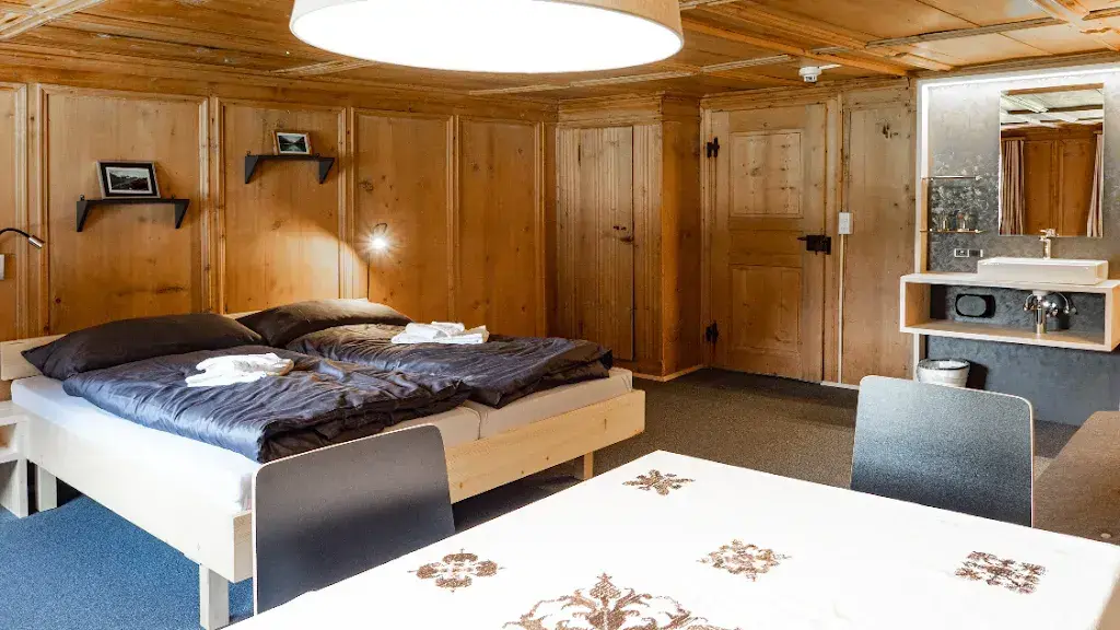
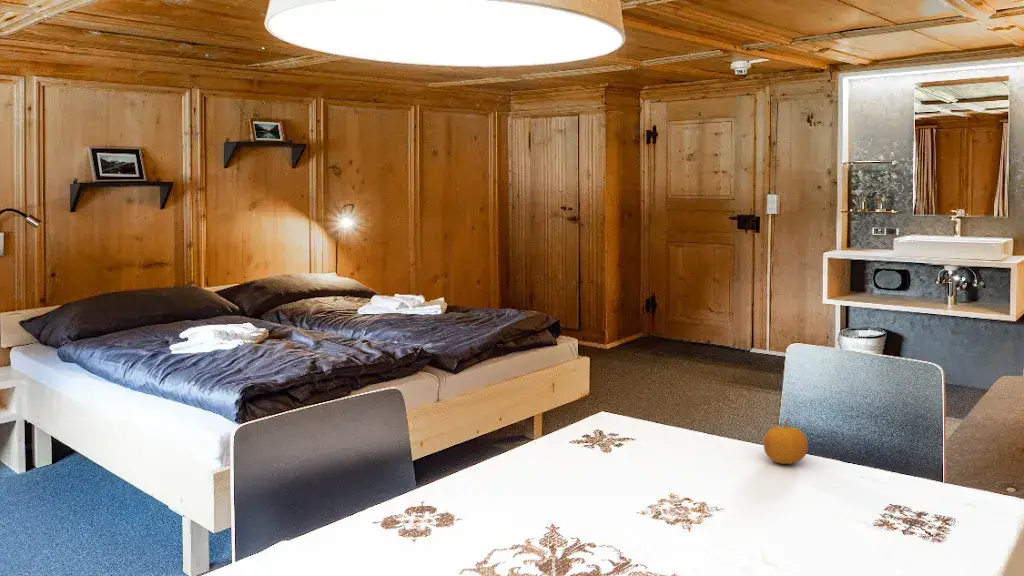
+ fruit [763,417,809,465]
